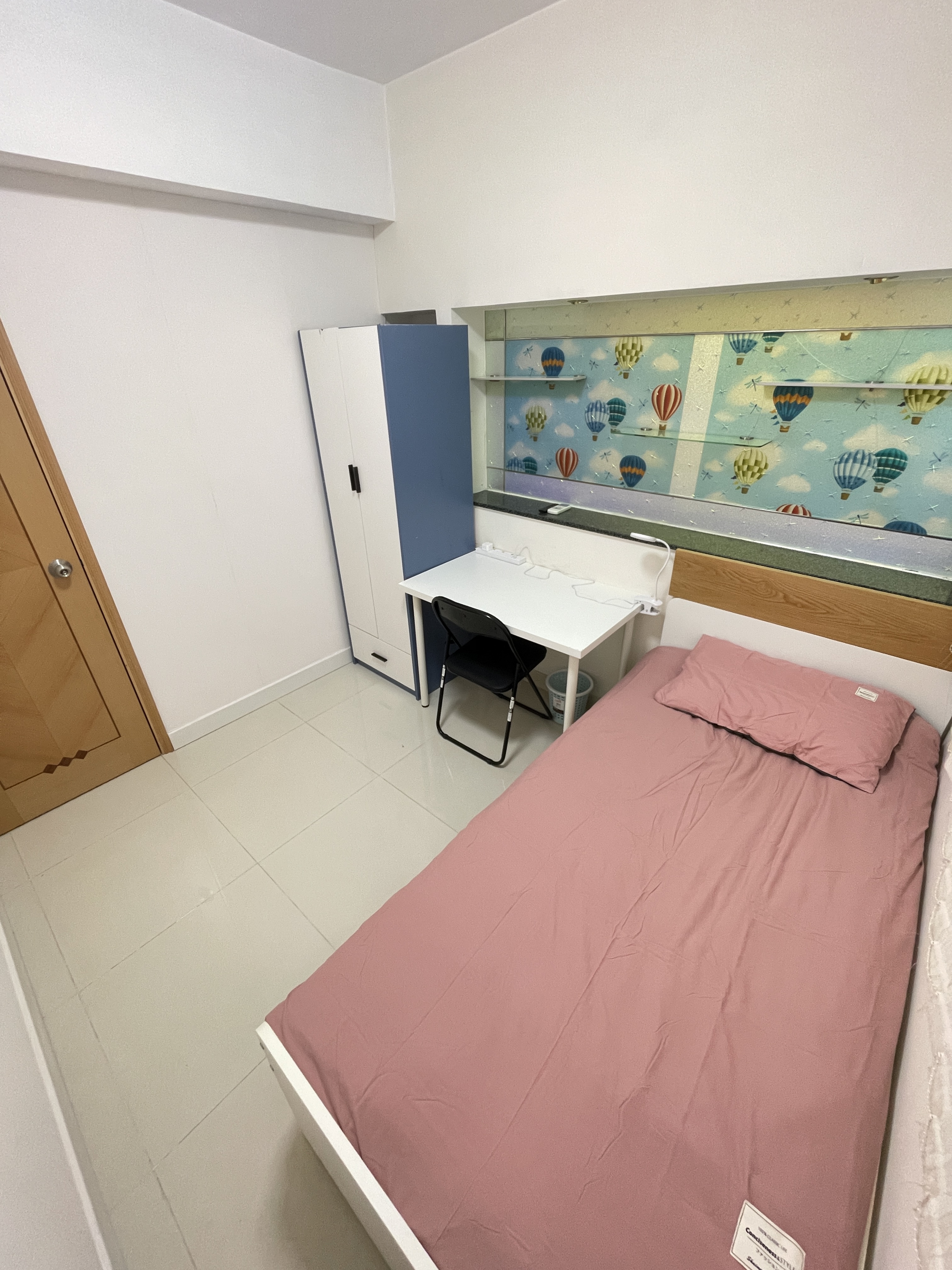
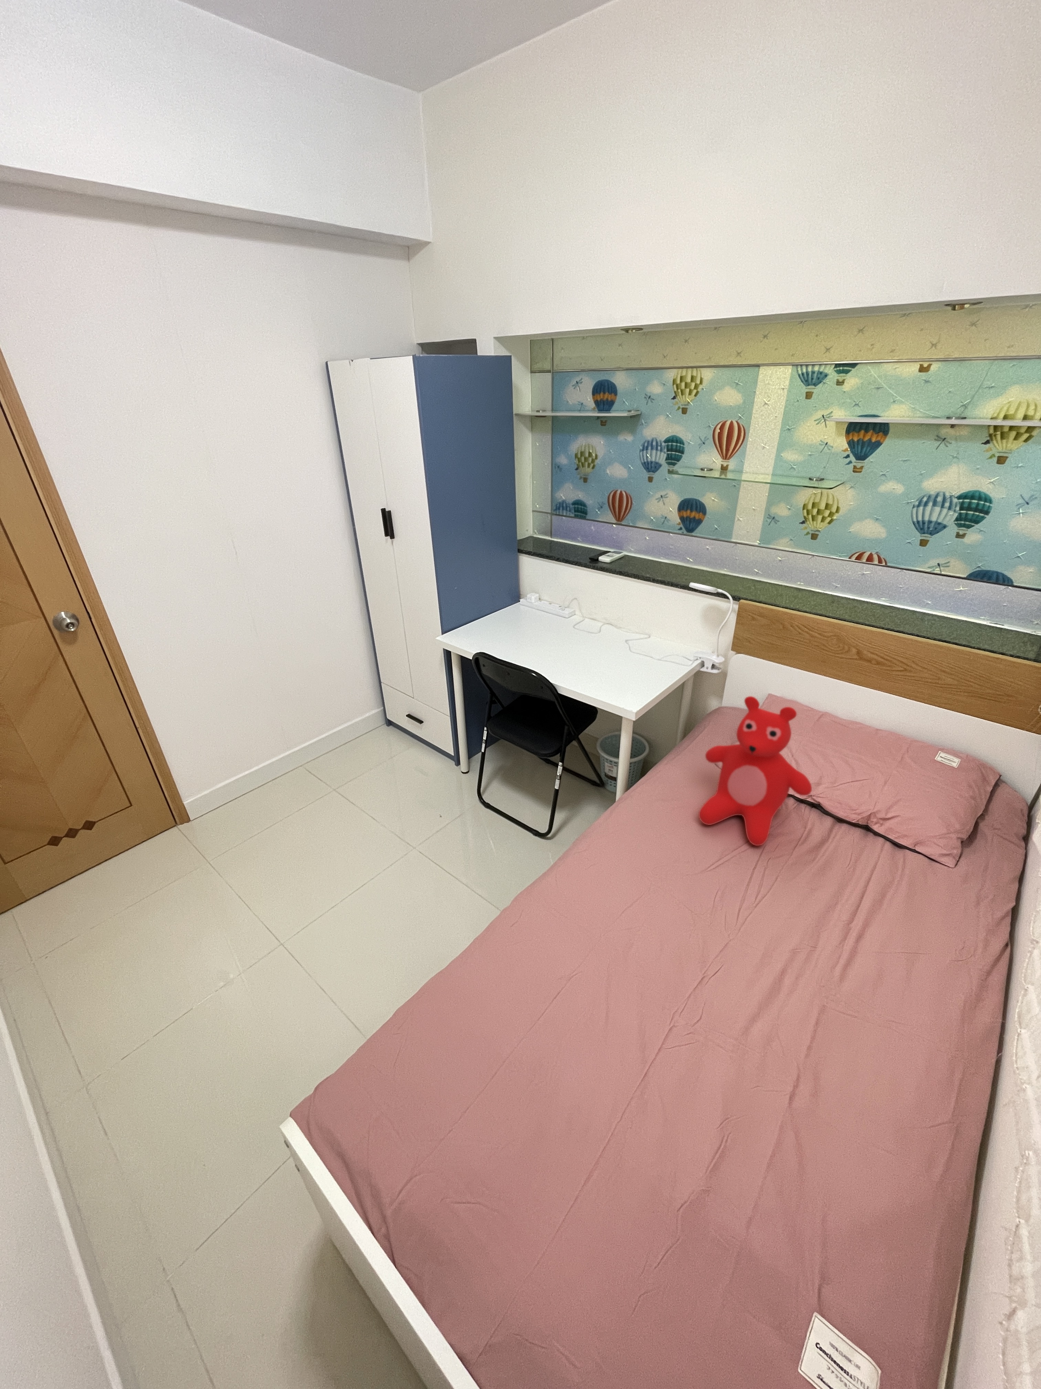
+ teddy bear [699,696,812,847]
